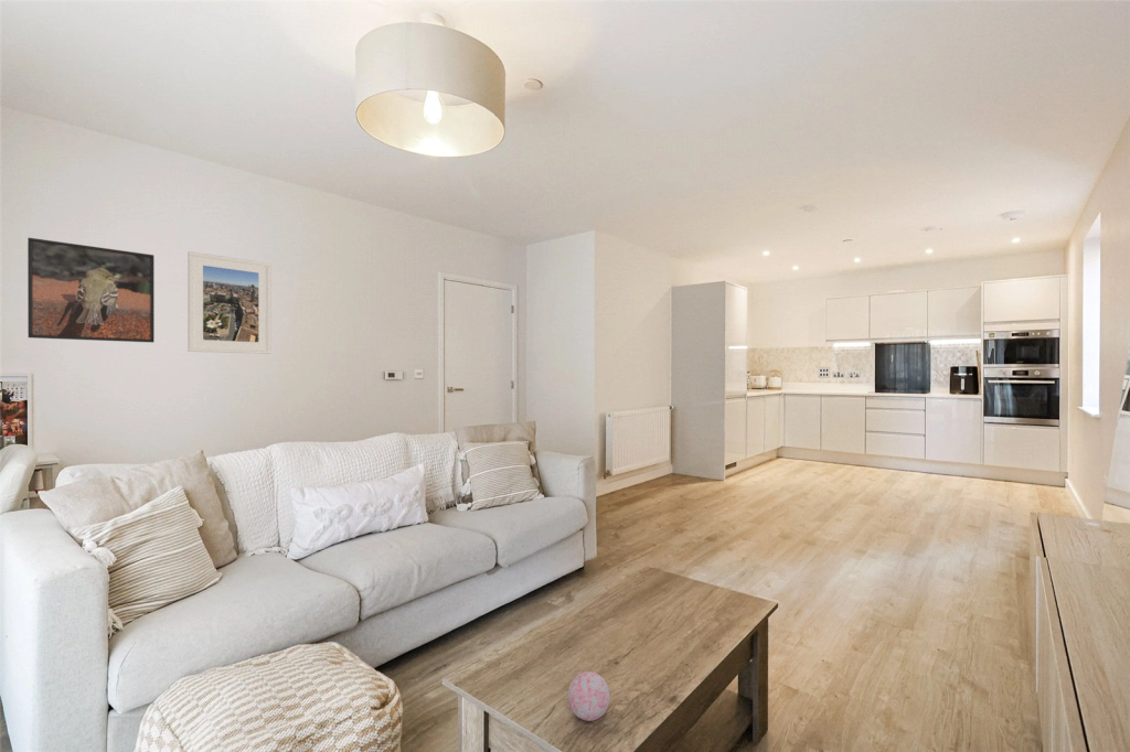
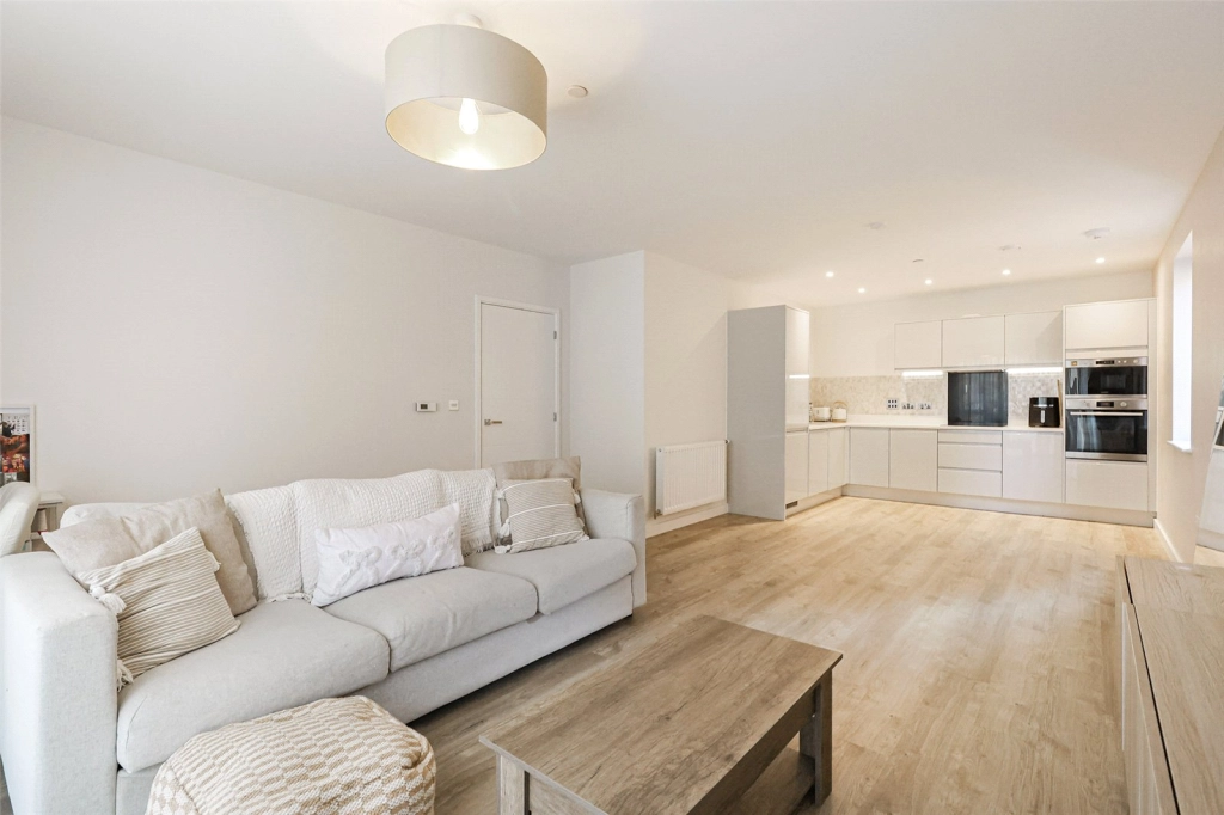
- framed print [26,237,156,344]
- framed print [186,250,273,355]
- decorative ball [567,670,611,722]
